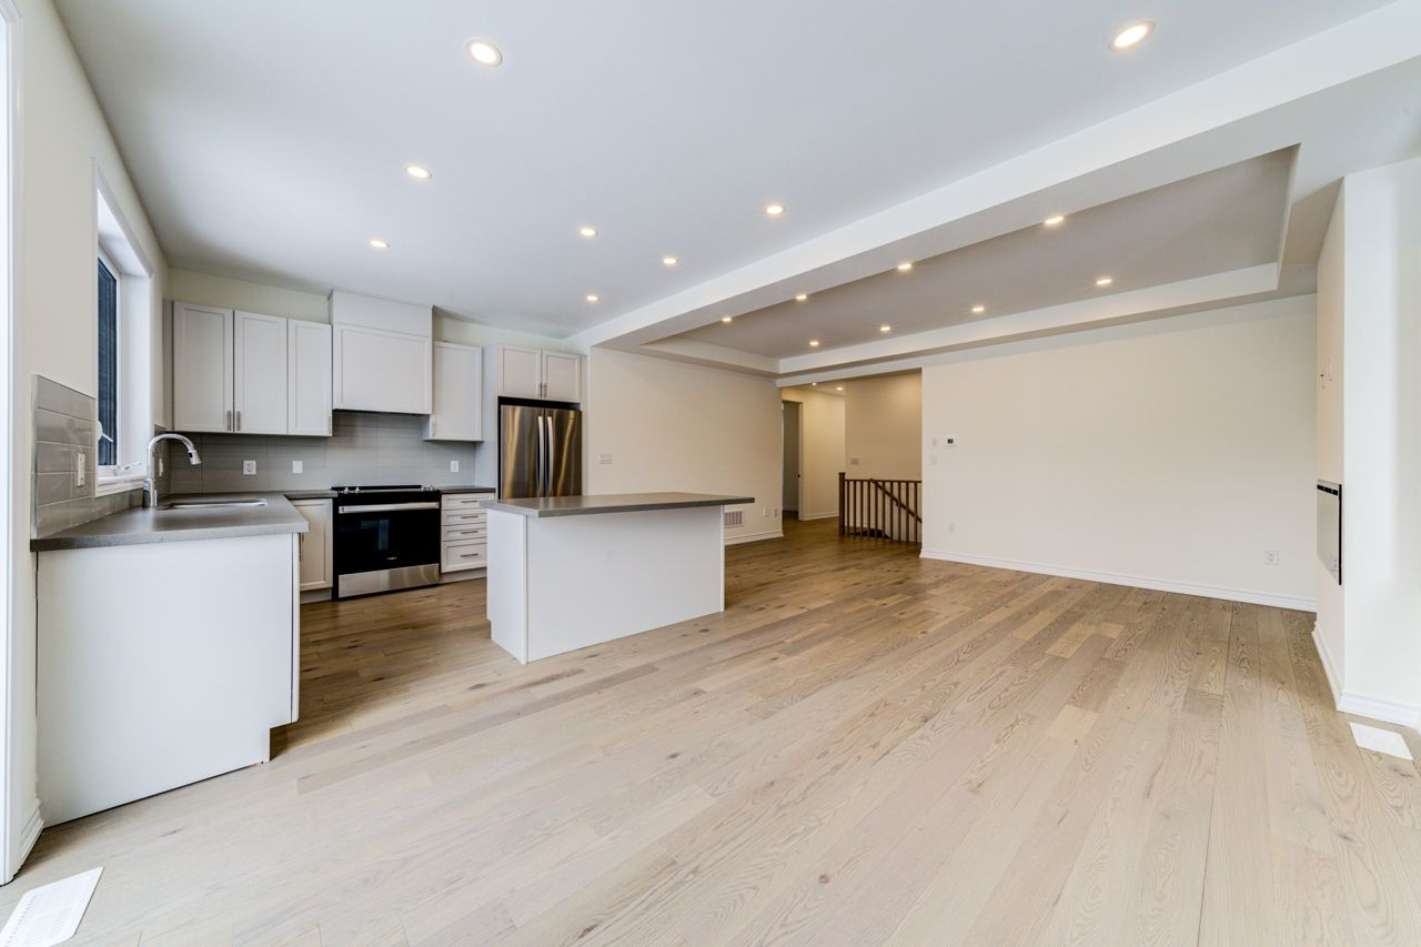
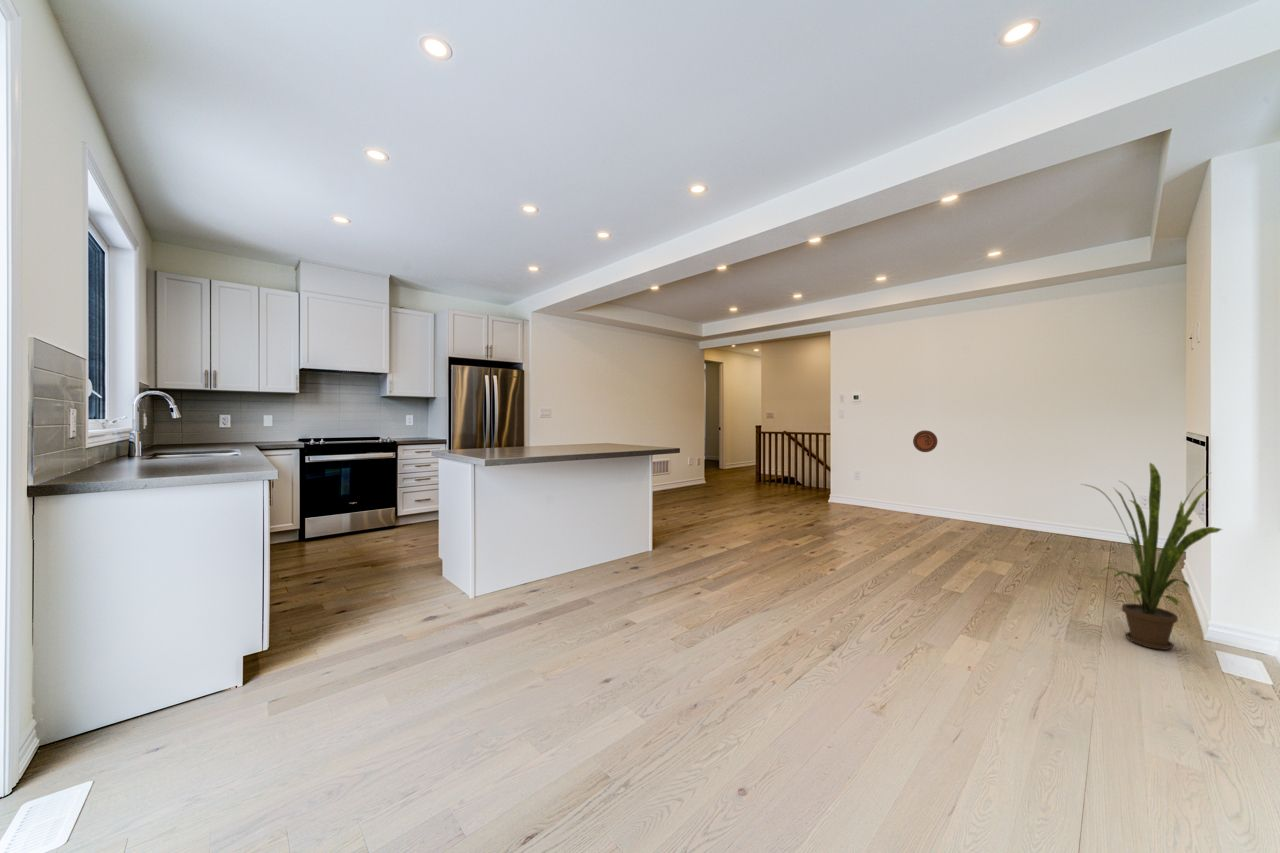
+ decorative plate [912,429,938,453]
+ house plant [1081,462,1224,651]
